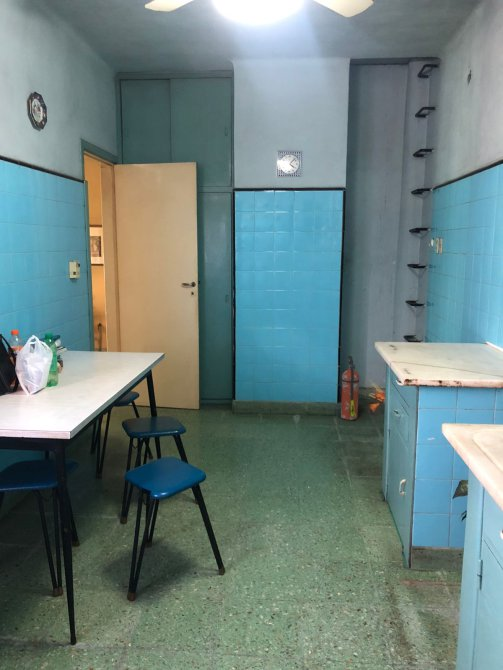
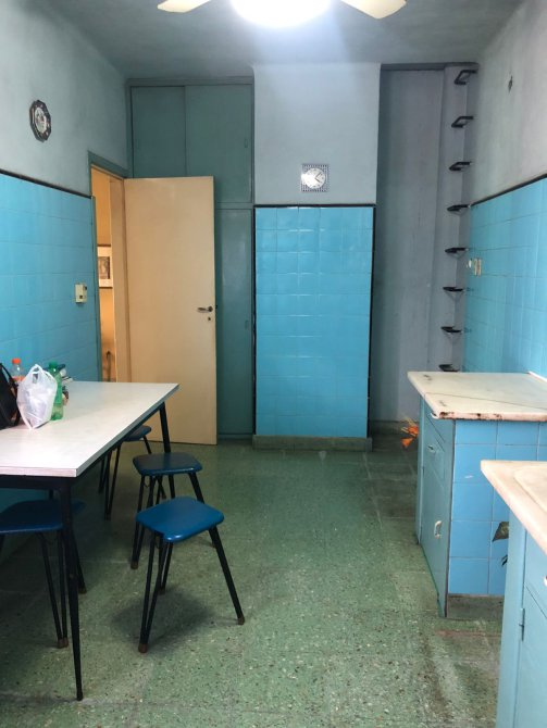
- fire extinguisher [340,355,360,421]
